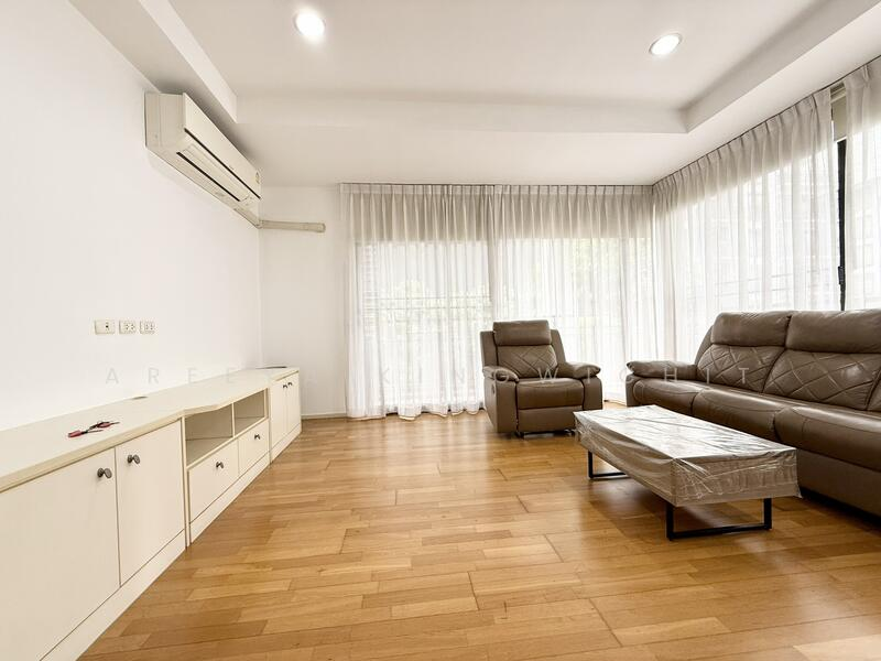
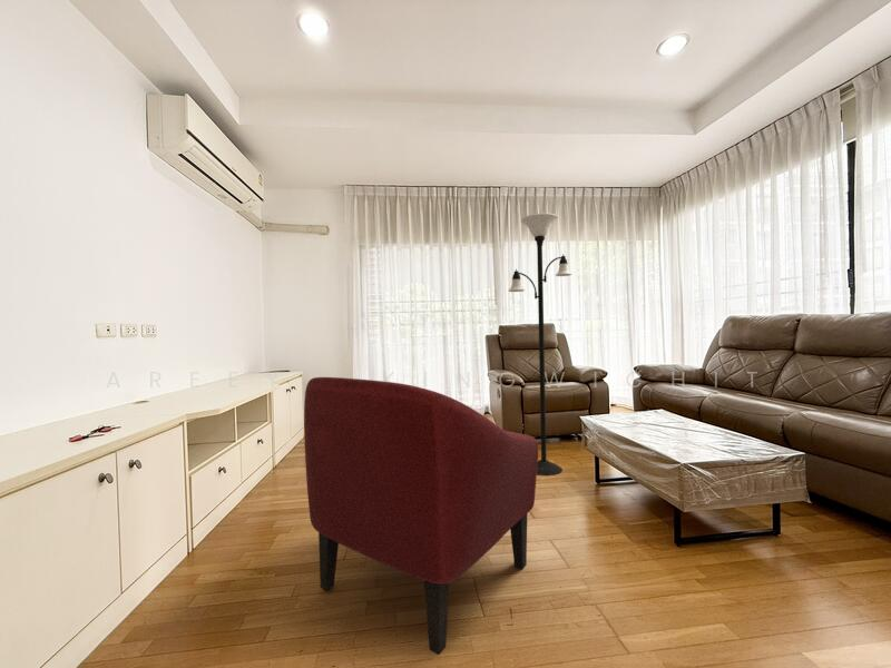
+ armchair [303,376,539,656]
+ floor lamp [508,213,572,477]
